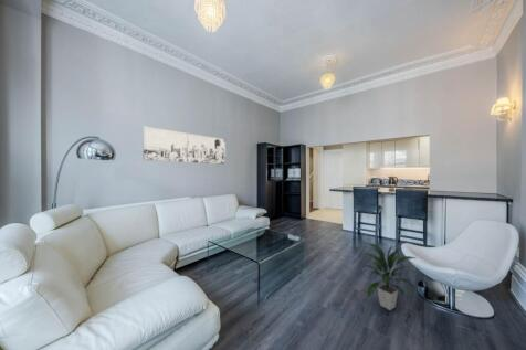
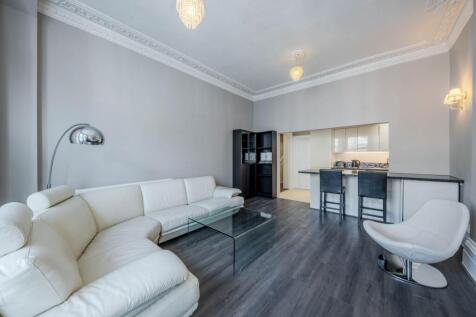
- indoor plant [362,242,419,311]
- wall art [141,126,227,165]
